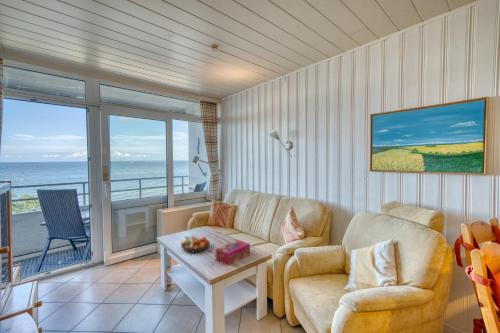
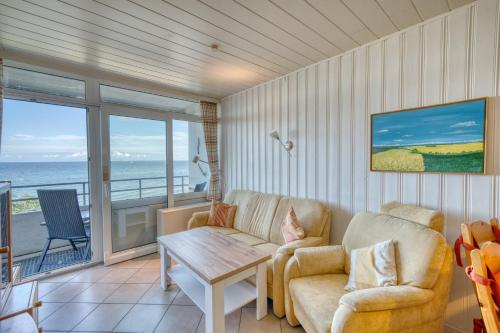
- tissue box [215,239,251,267]
- fruit bowl [180,235,211,254]
